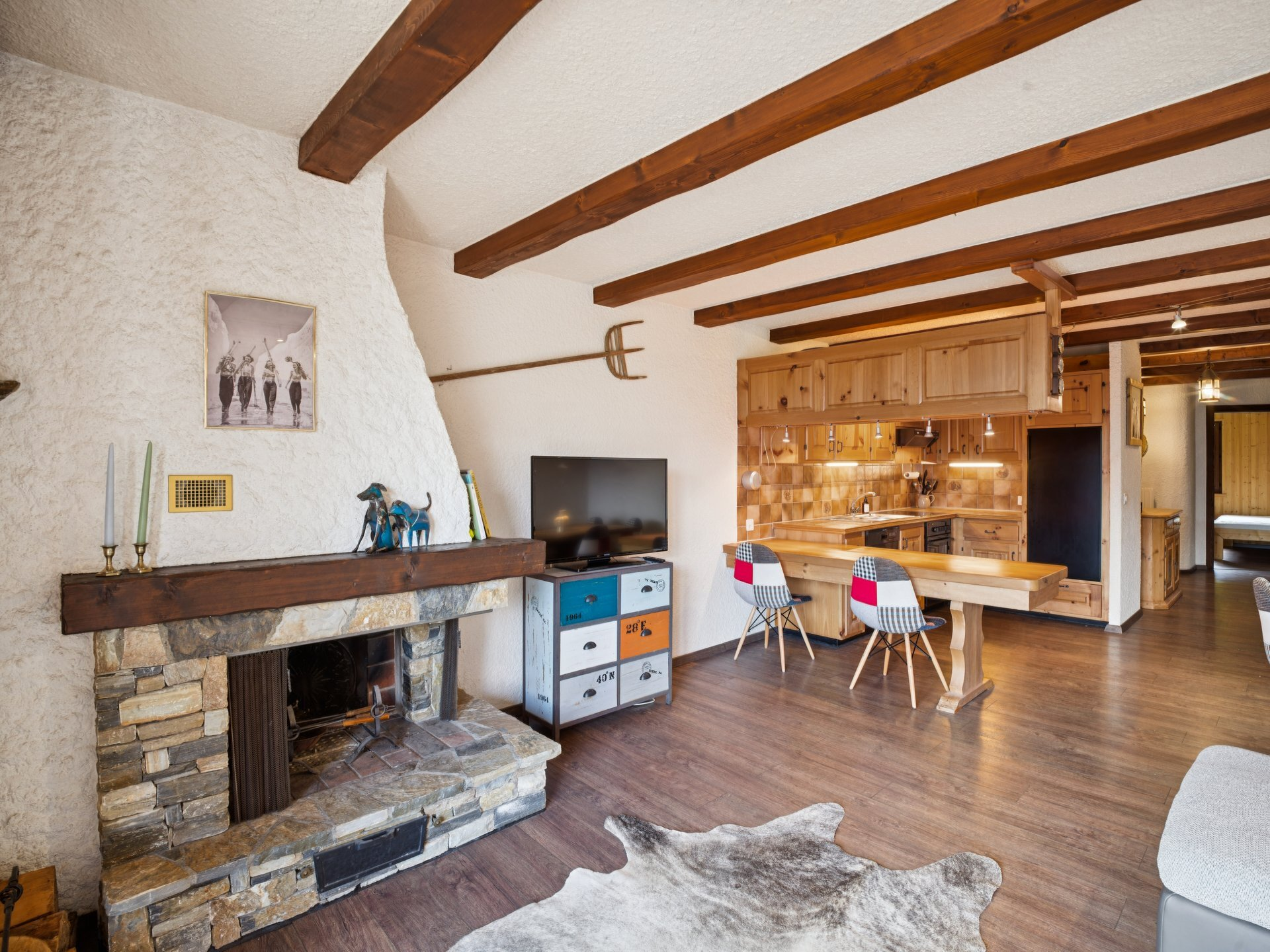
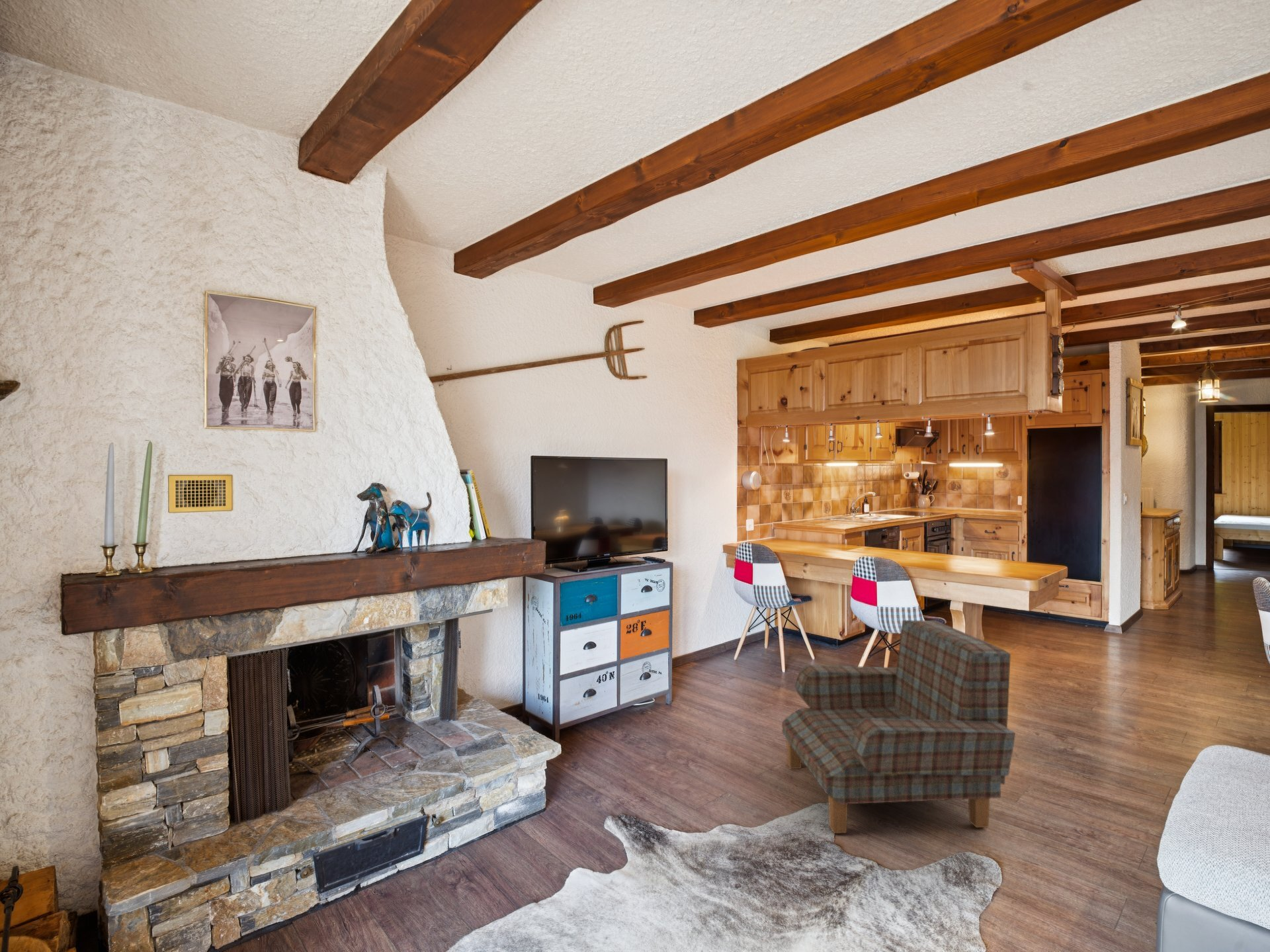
+ armchair [781,619,1016,834]
